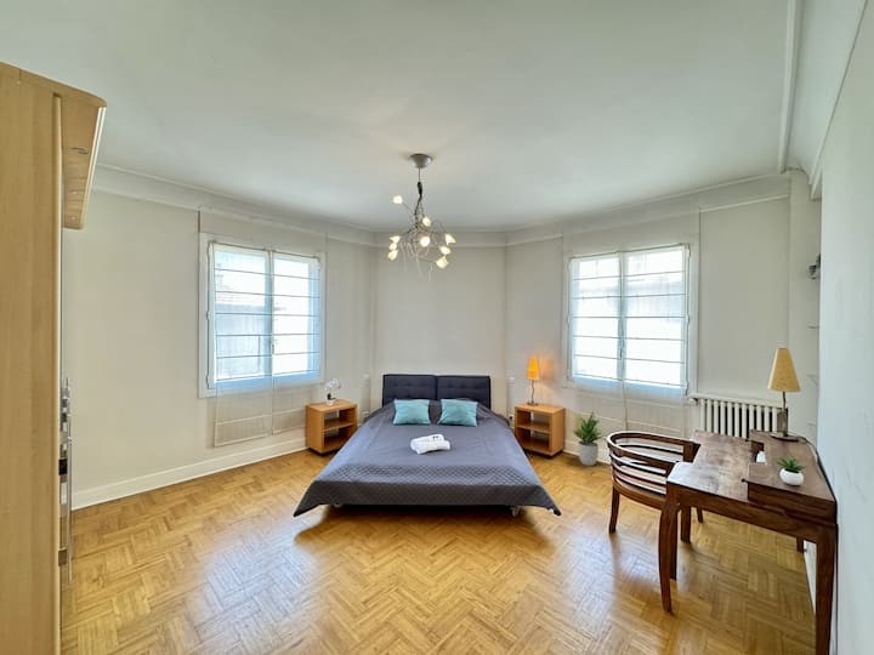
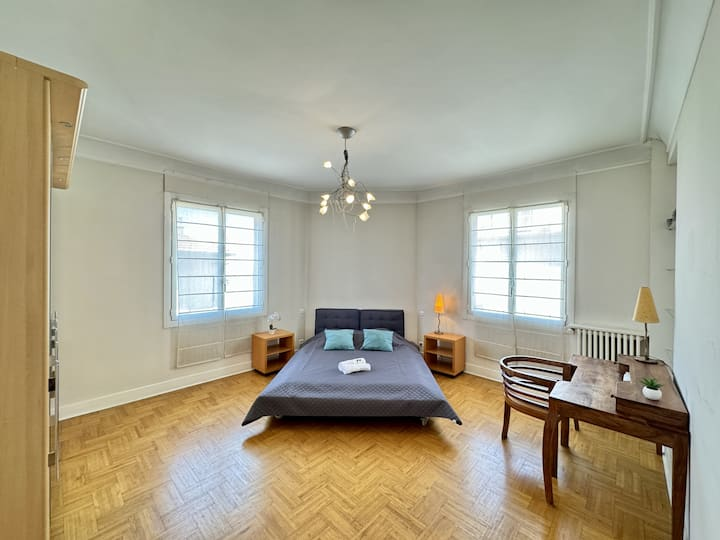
- potted plant [571,411,608,467]
